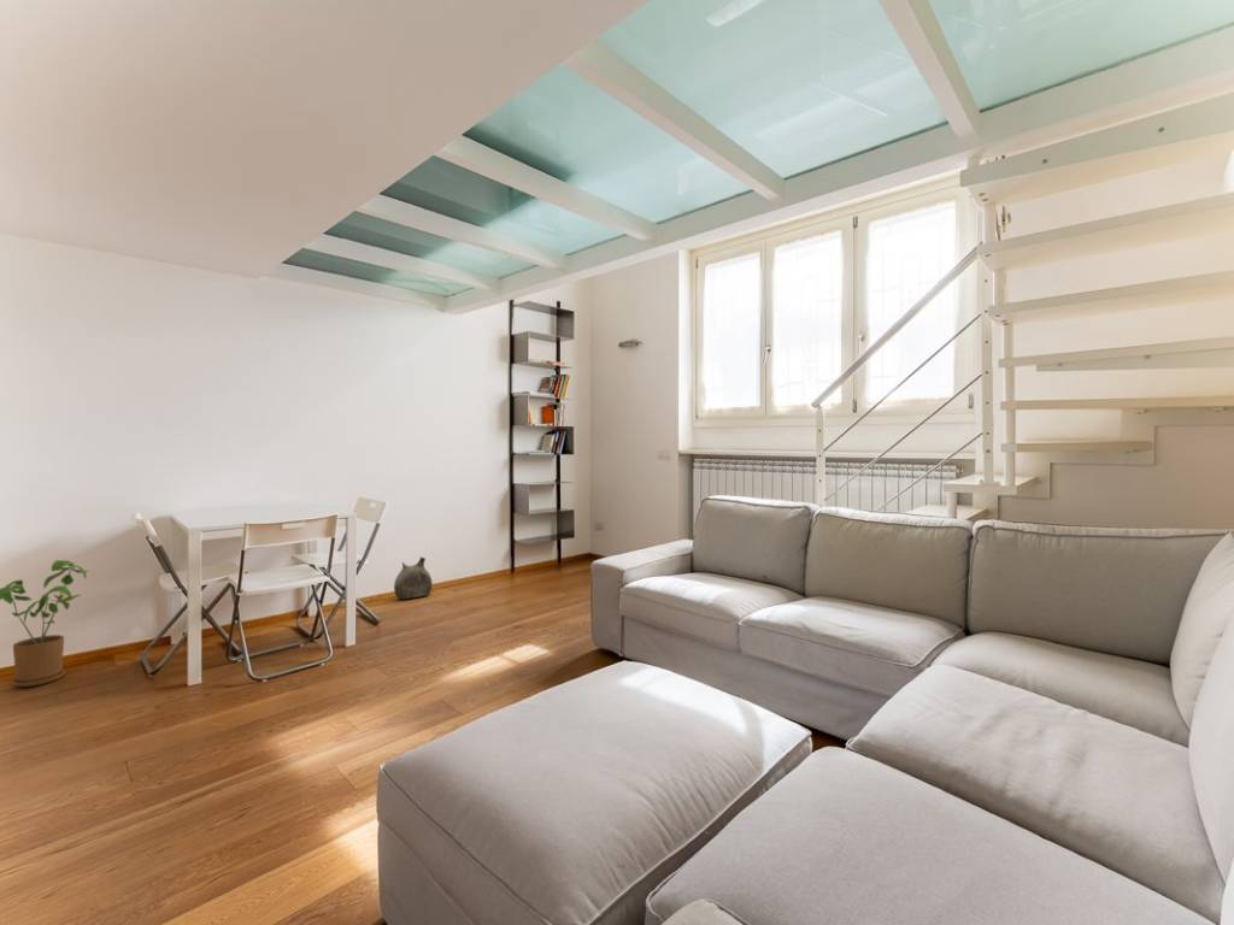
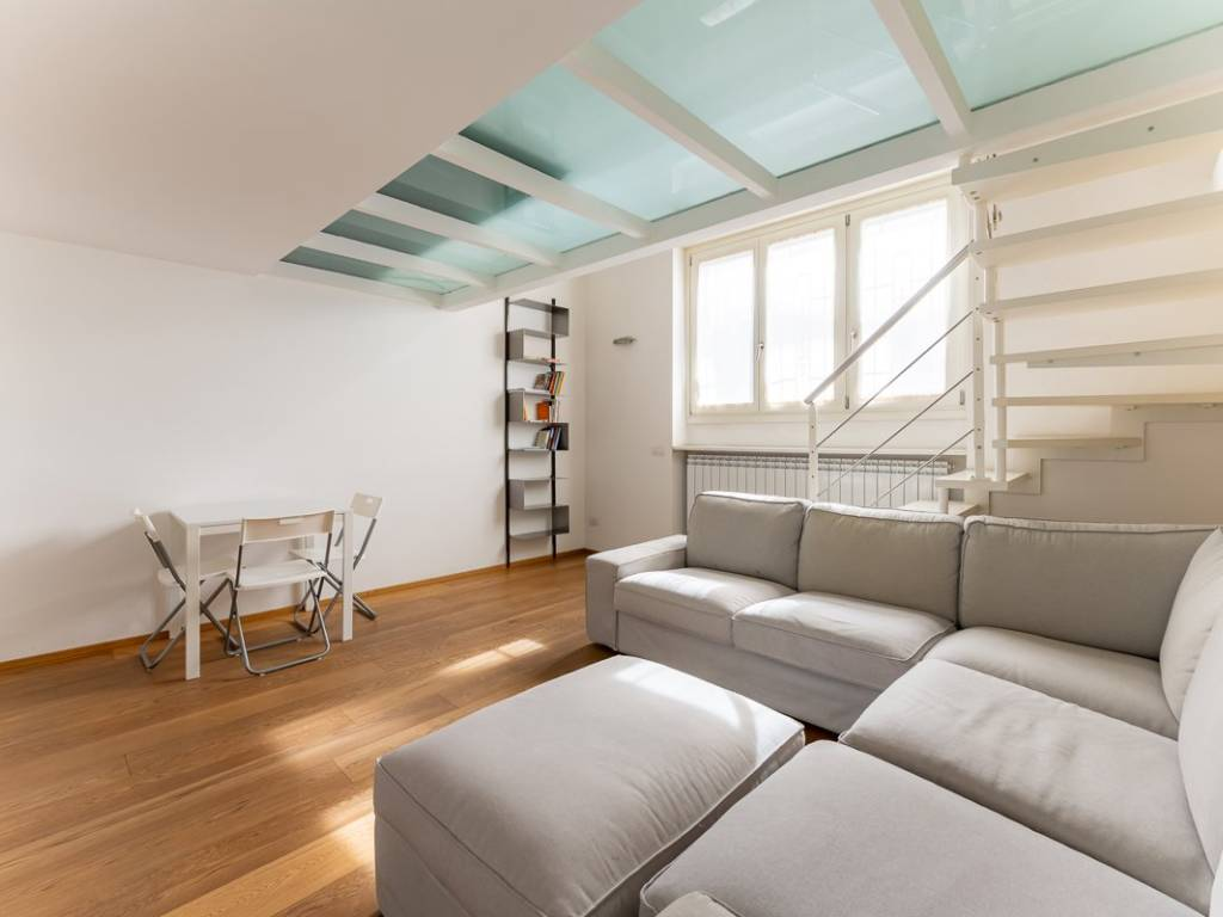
- ceramic jug [393,556,433,600]
- house plant [0,559,88,688]
